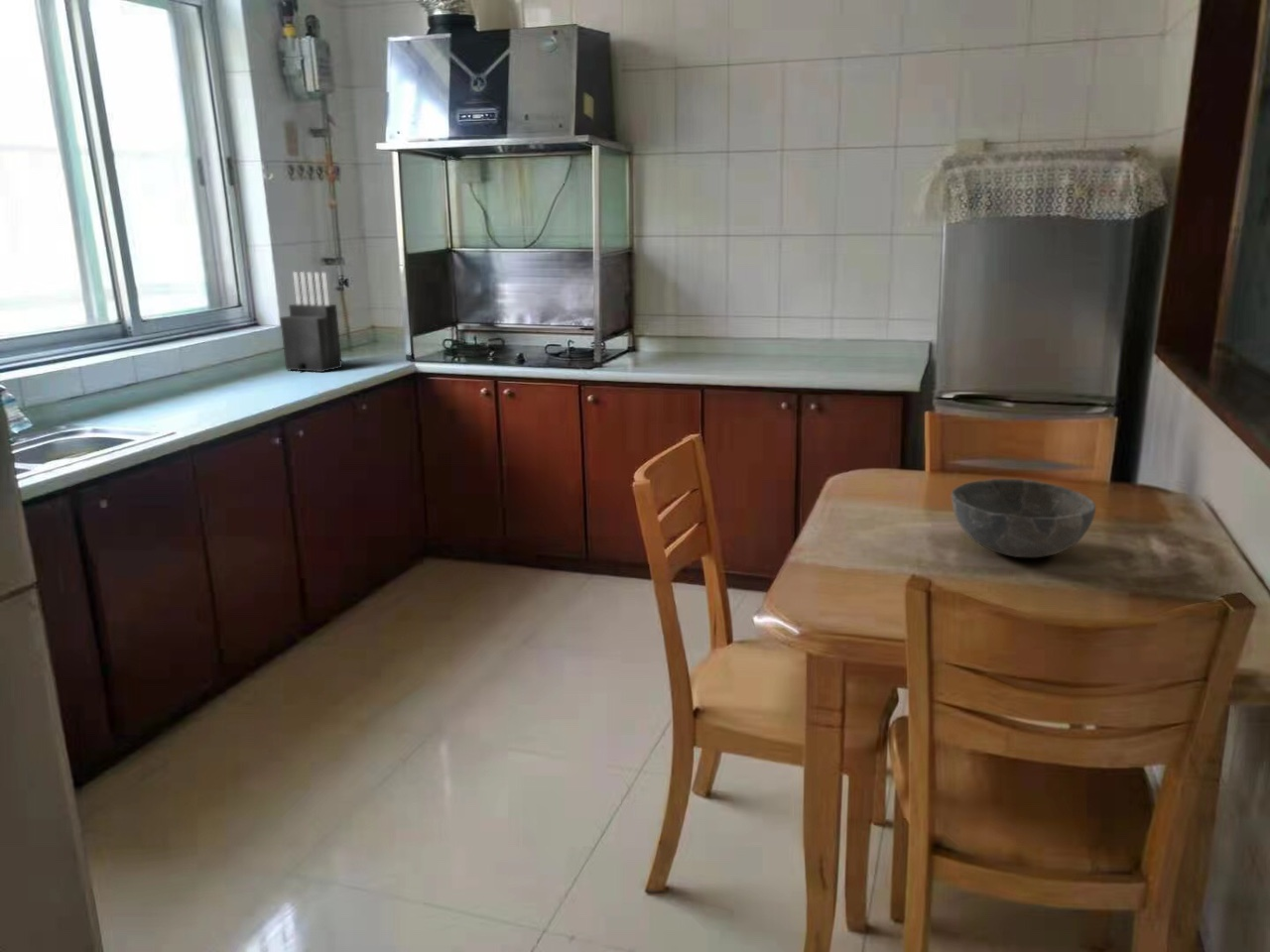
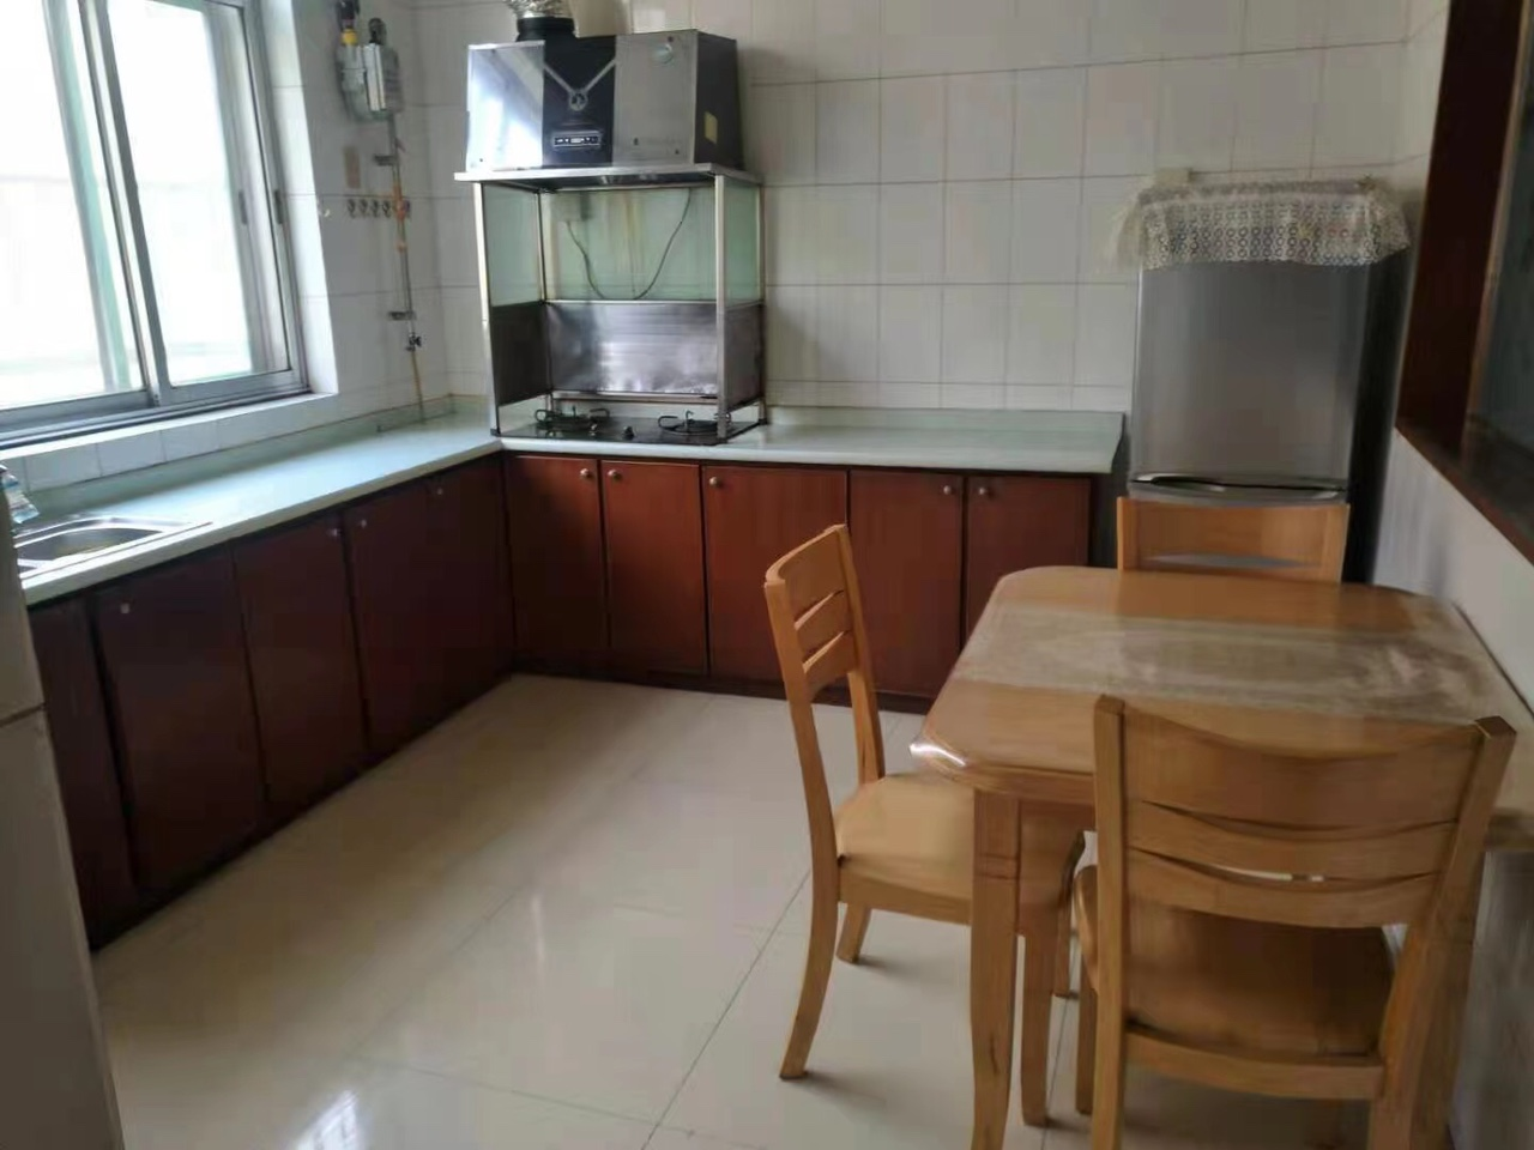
- bowl [951,478,1096,558]
- knife block [279,271,343,373]
